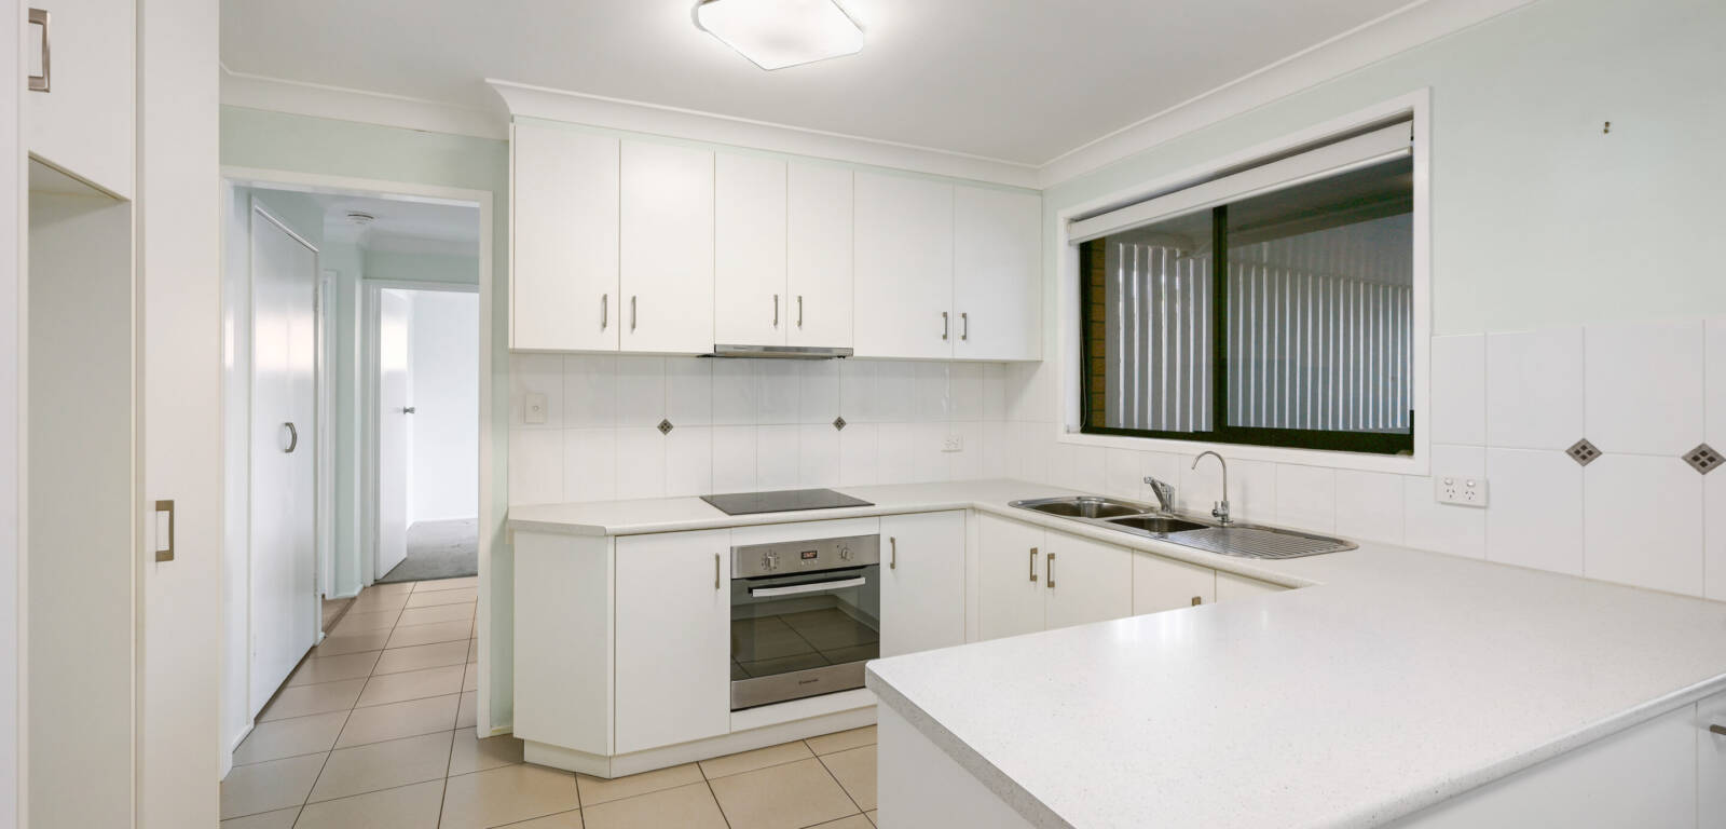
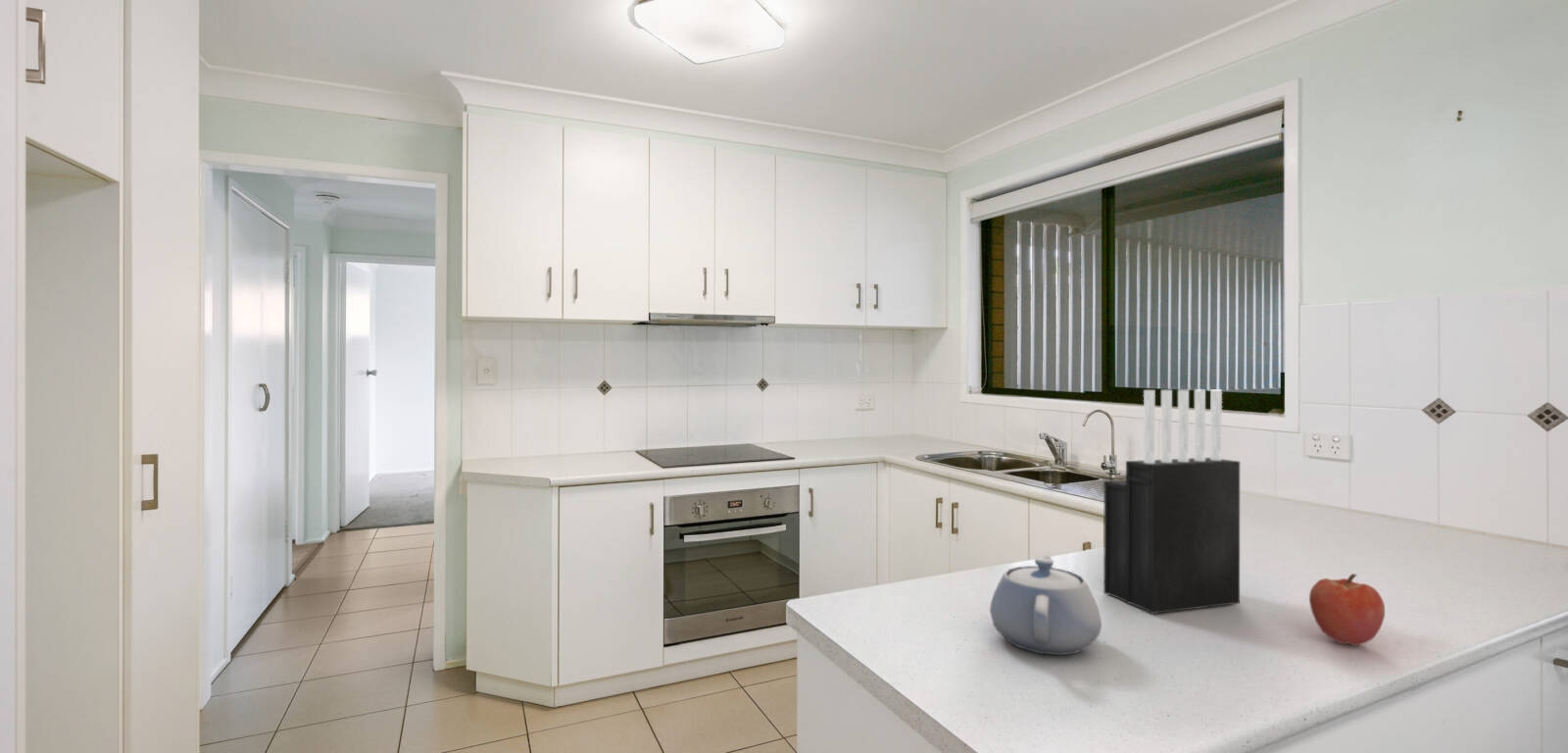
+ apple [1308,573,1386,647]
+ teapot [989,554,1103,656]
+ knife block [1103,388,1241,615]
